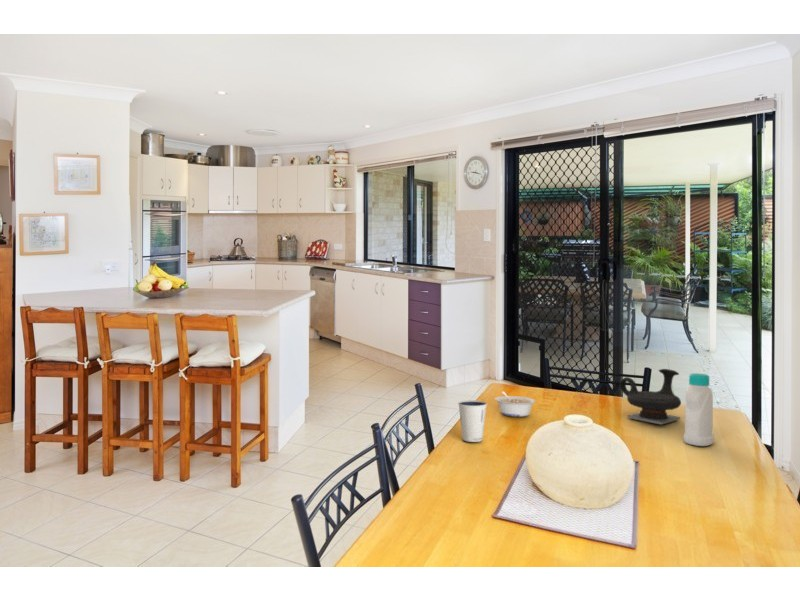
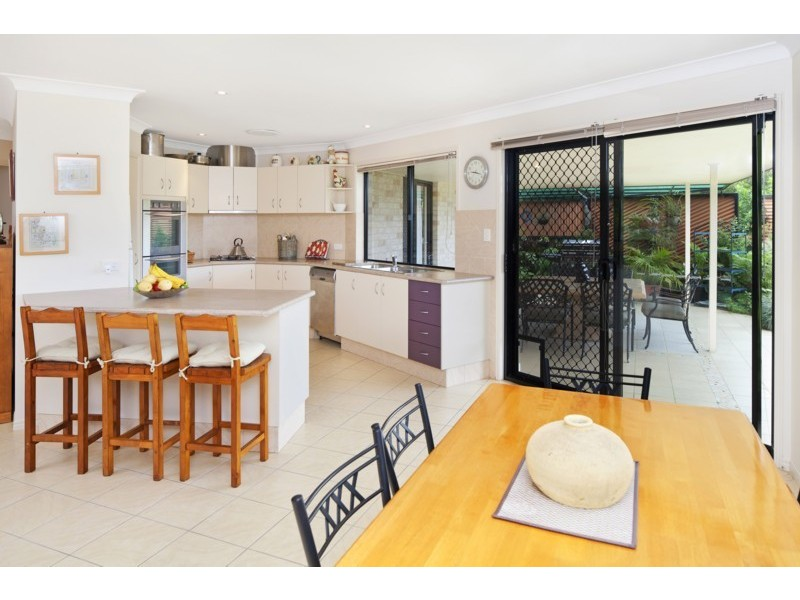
- teapot [619,368,682,426]
- legume [494,391,537,418]
- bottle [682,373,715,447]
- dixie cup [457,399,488,443]
